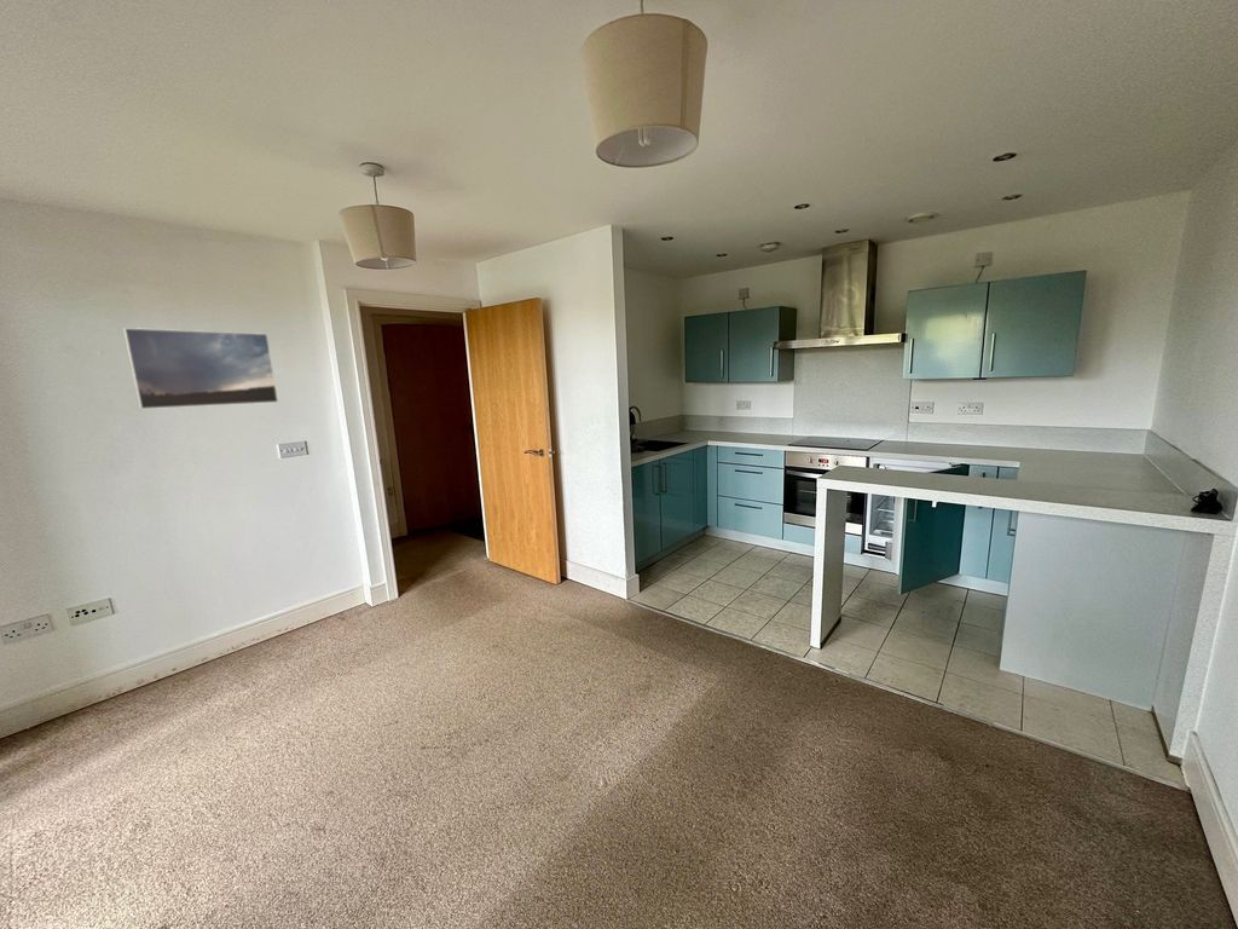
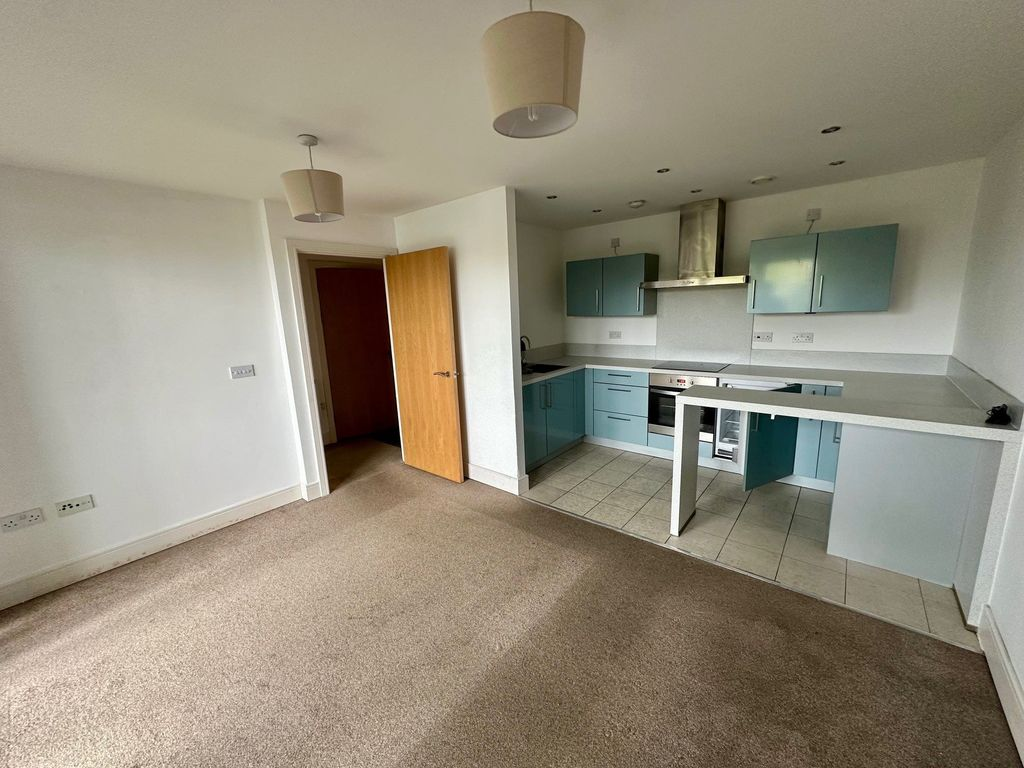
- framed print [122,327,279,410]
